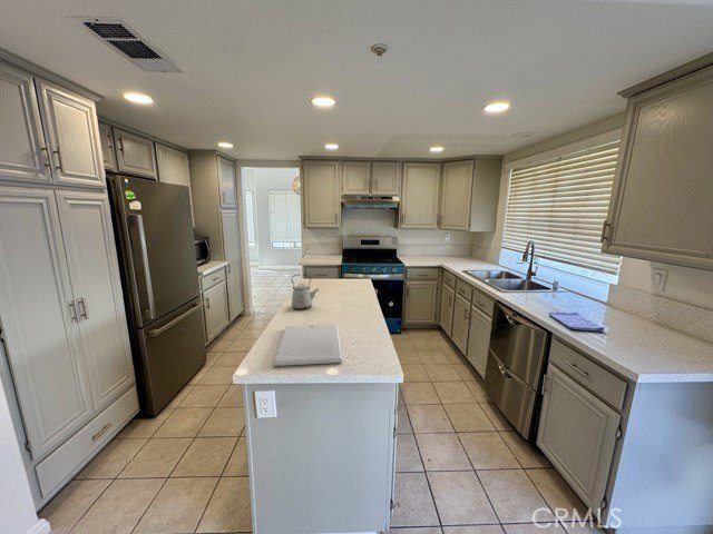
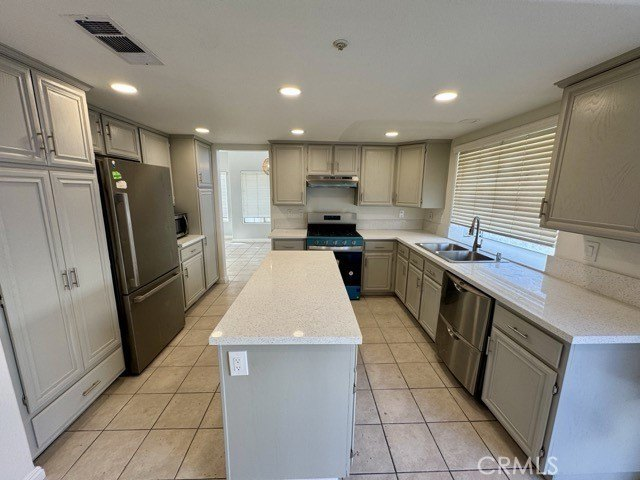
- dish towel [548,312,606,333]
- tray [272,324,343,367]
- kettle [290,274,321,310]
